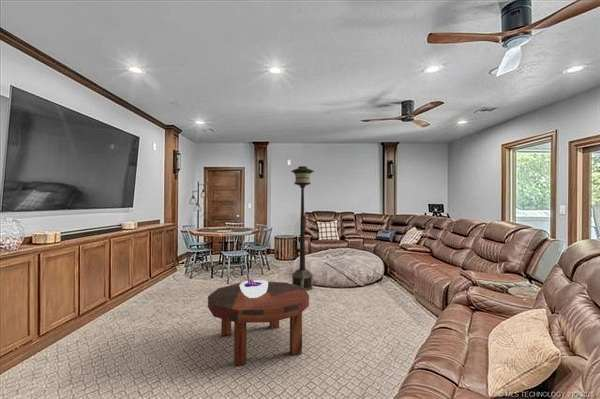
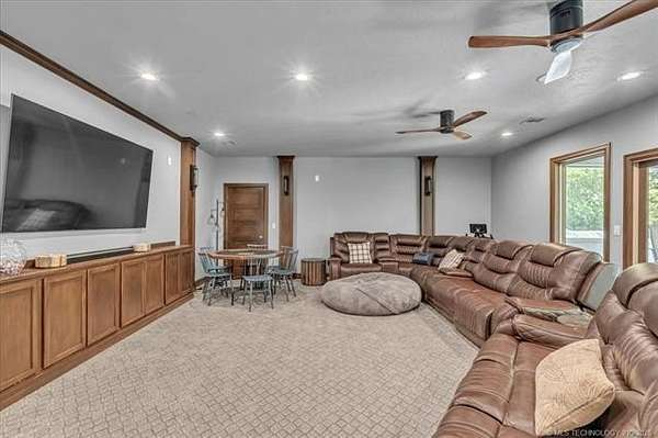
- decorative bowl [240,279,269,298]
- floor lamp [290,165,315,291]
- coffee table [207,281,310,367]
